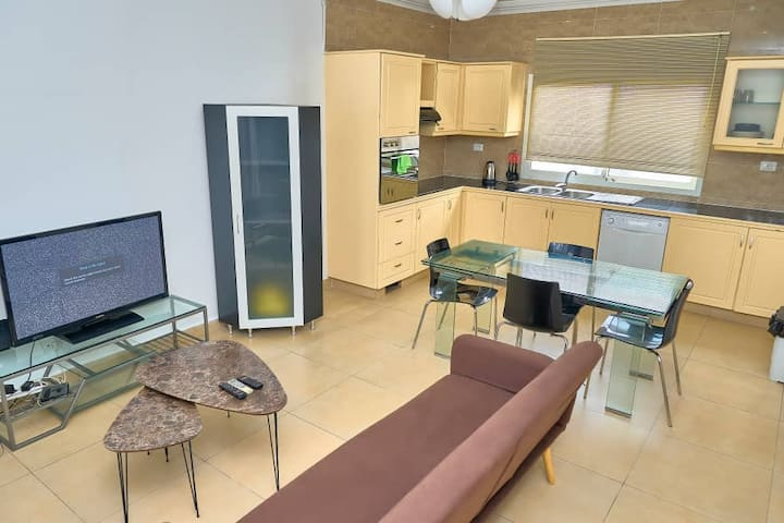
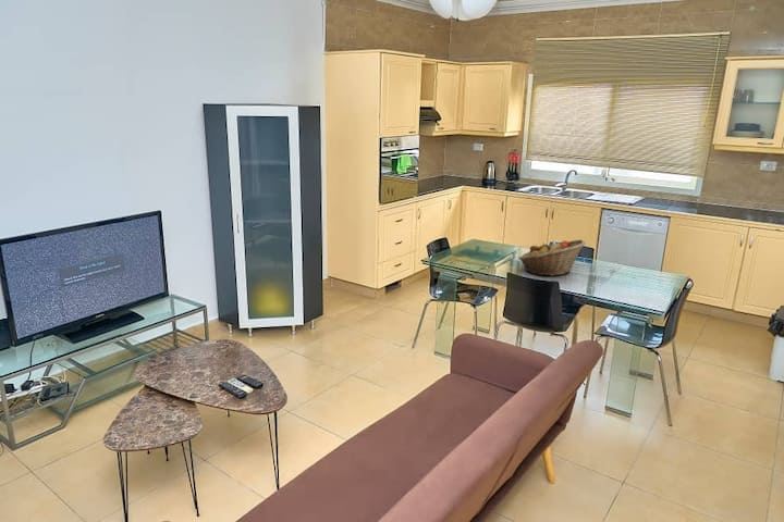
+ fruit basket [518,238,587,276]
